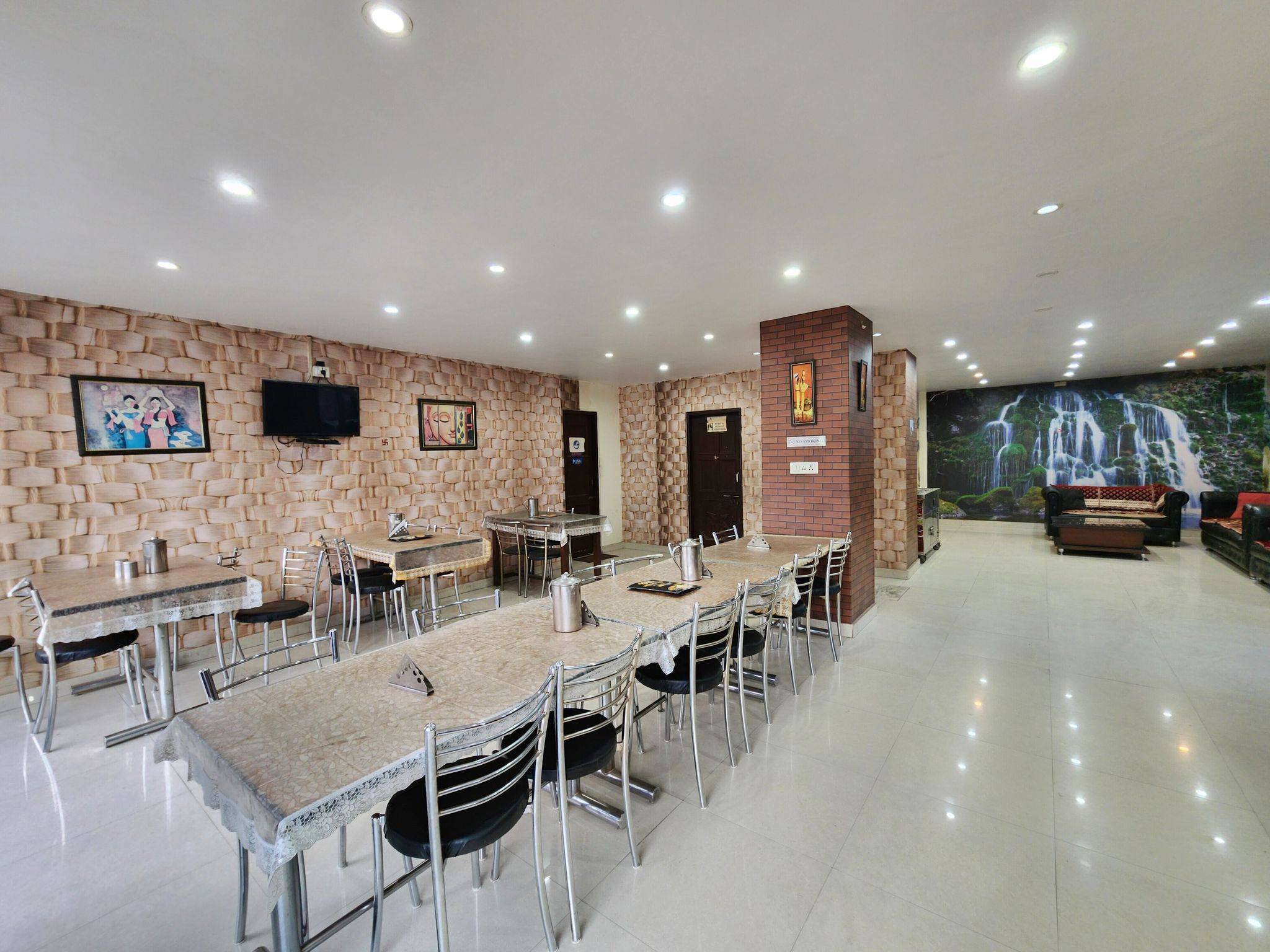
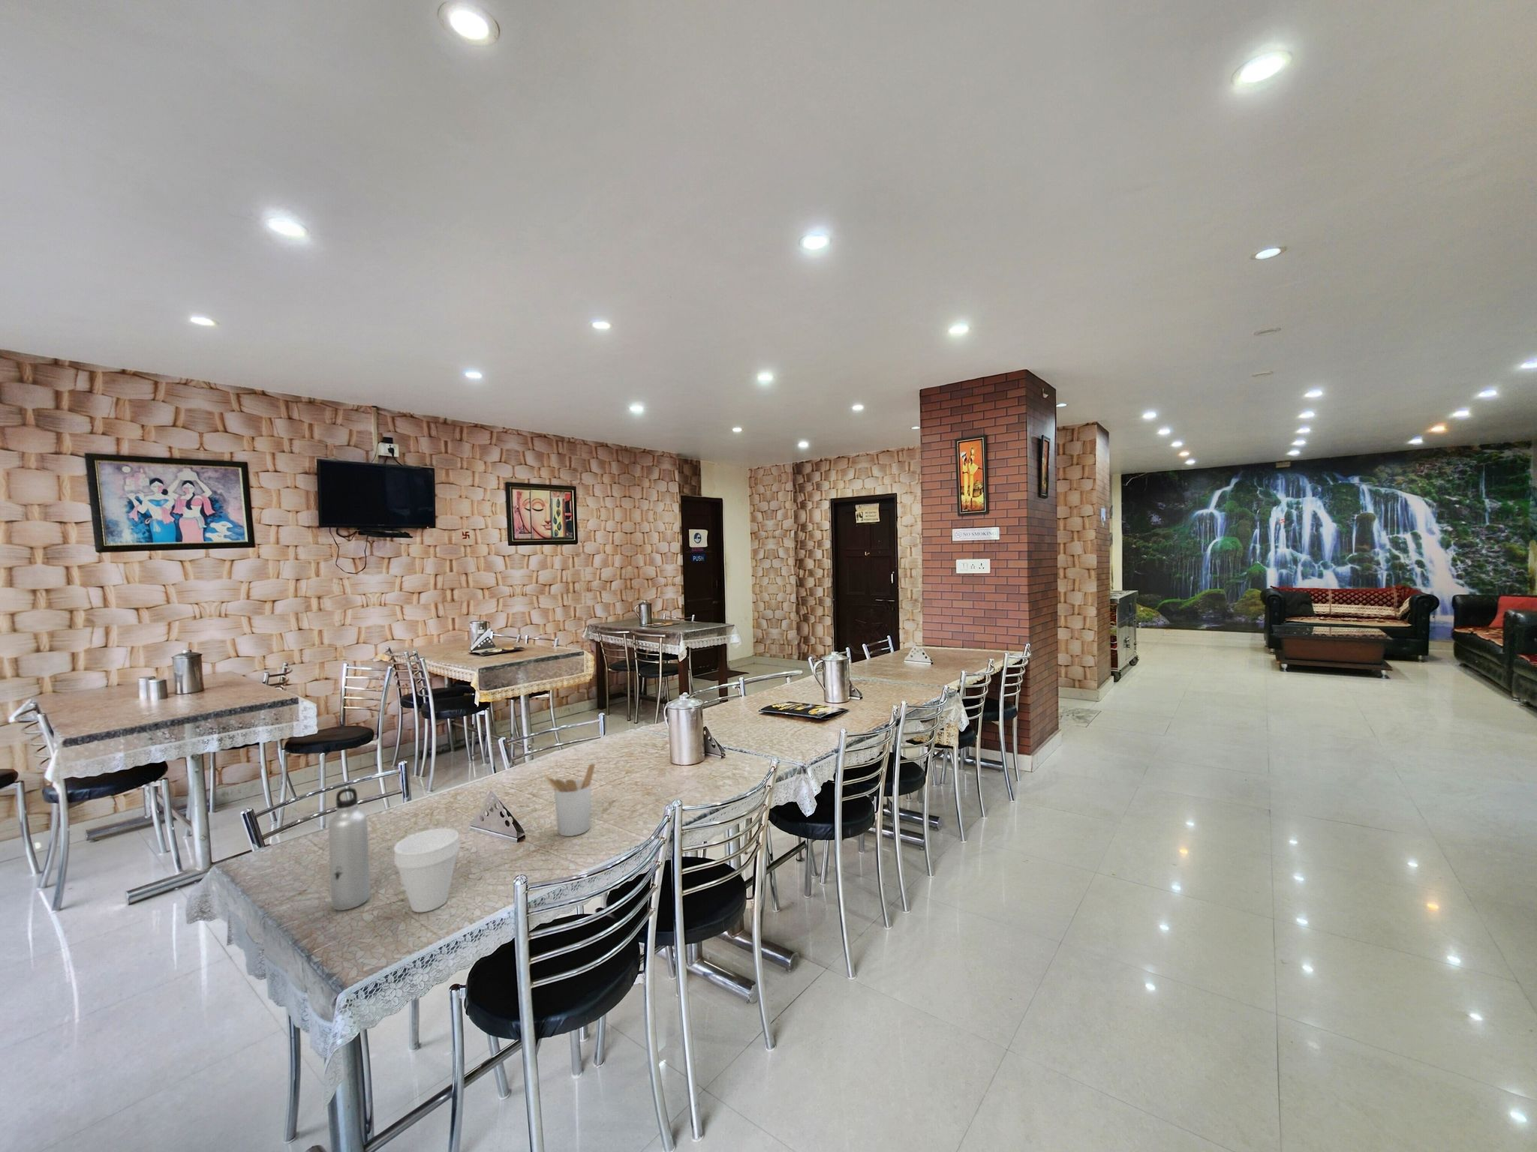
+ cup [393,828,460,912]
+ utensil holder [545,762,595,837]
+ water bottle [327,787,370,910]
